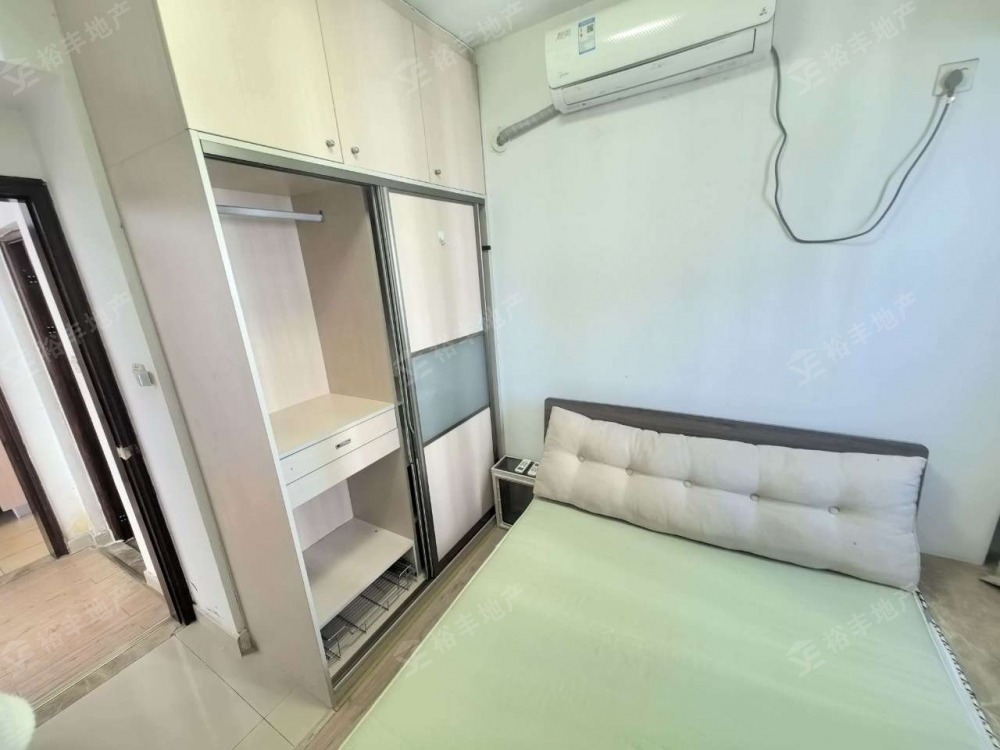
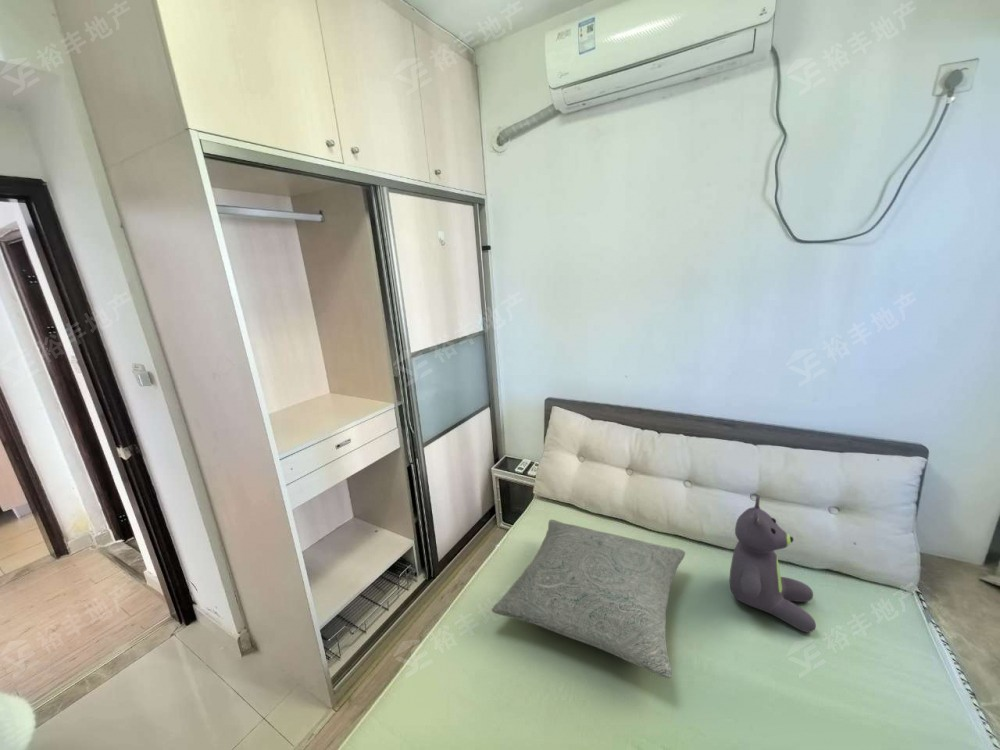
+ pillow [491,519,686,680]
+ stuffed bear [728,495,817,633]
